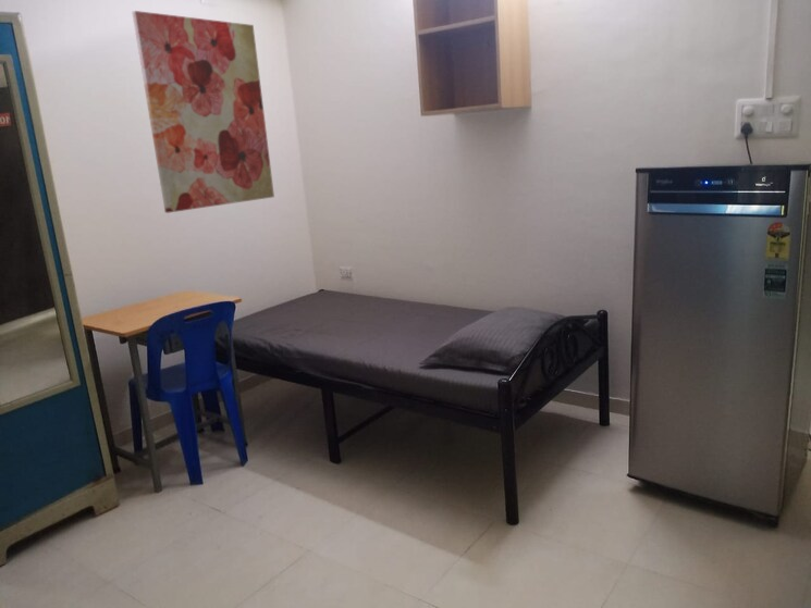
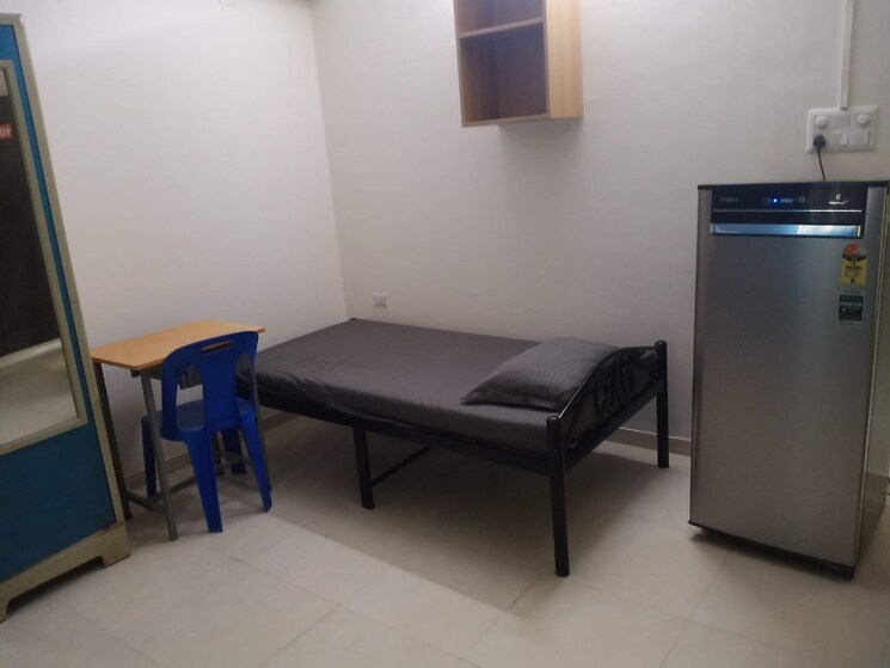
- wall art [131,10,275,214]
